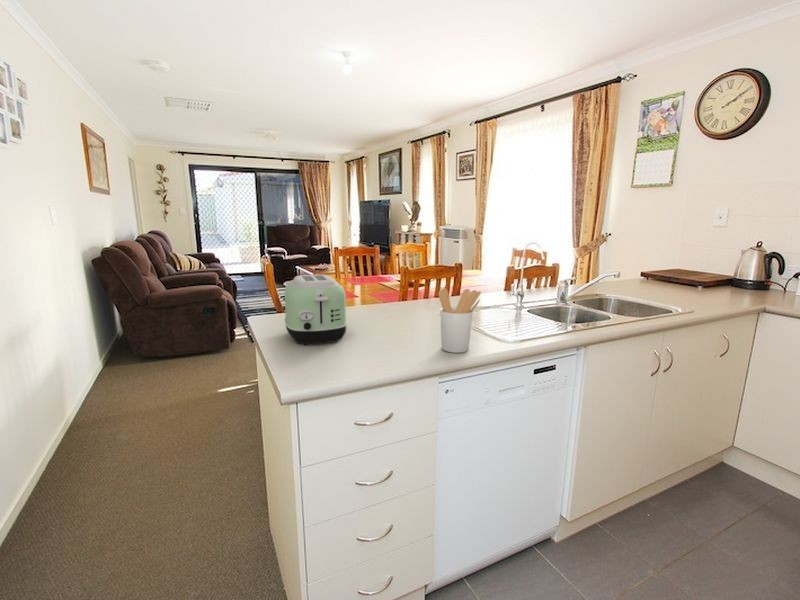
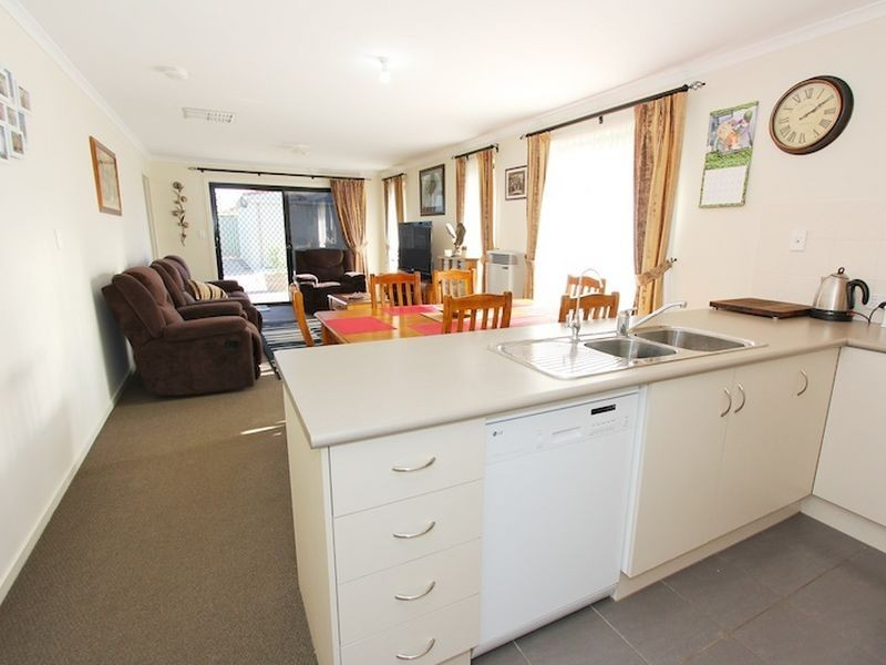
- utensil holder [437,287,482,354]
- toaster [284,274,348,346]
